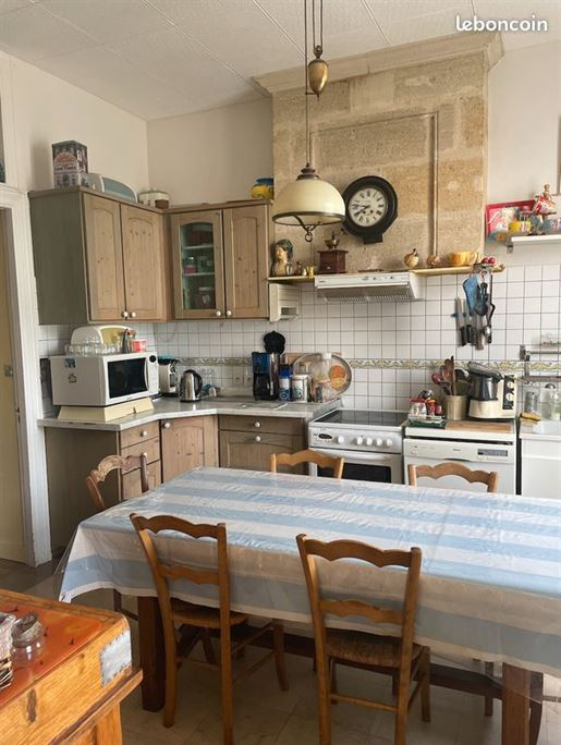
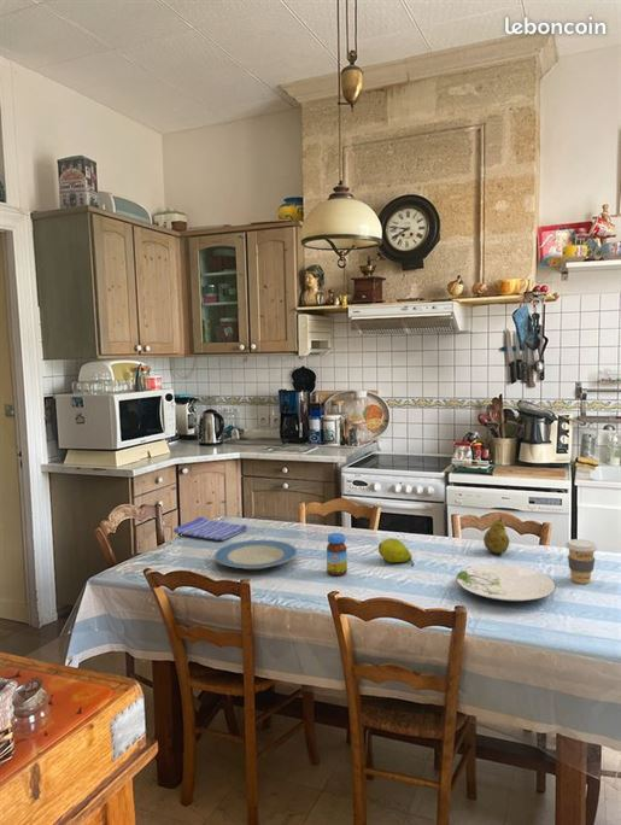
+ fruit [377,537,415,567]
+ plate [455,563,557,603]
+ jar [326,532,348,577]
+ fruit [482,516,510,555]
+ plate [213,539,298,571]
+ dish towel [172,515,248,542]
+ coffee cup [564,538,598,585]
